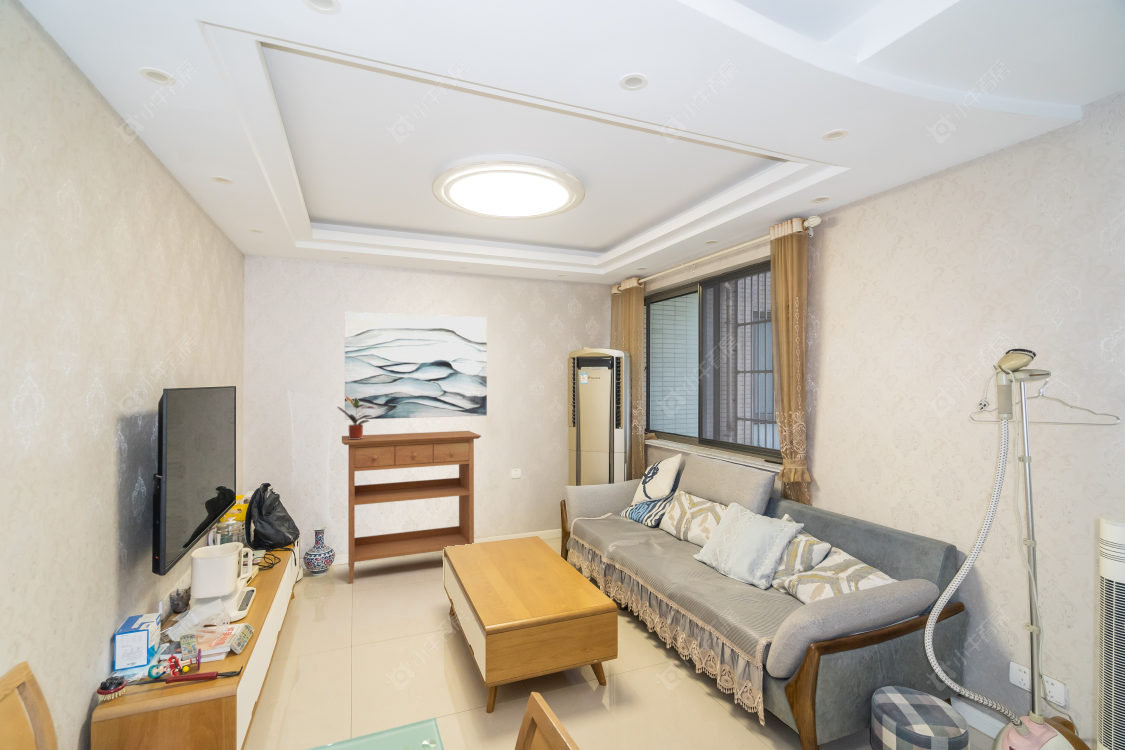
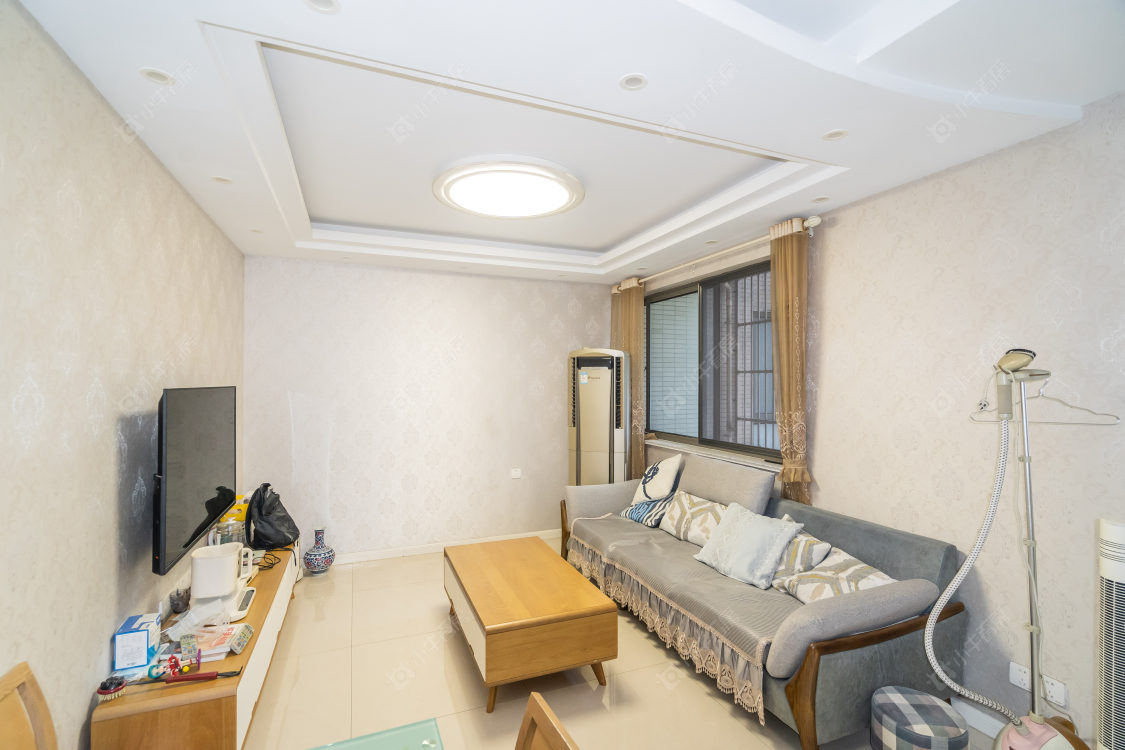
- wall art [344,311,488,421]
- potted plant [336,395,375,439]
- console table [341,430,482,585]
